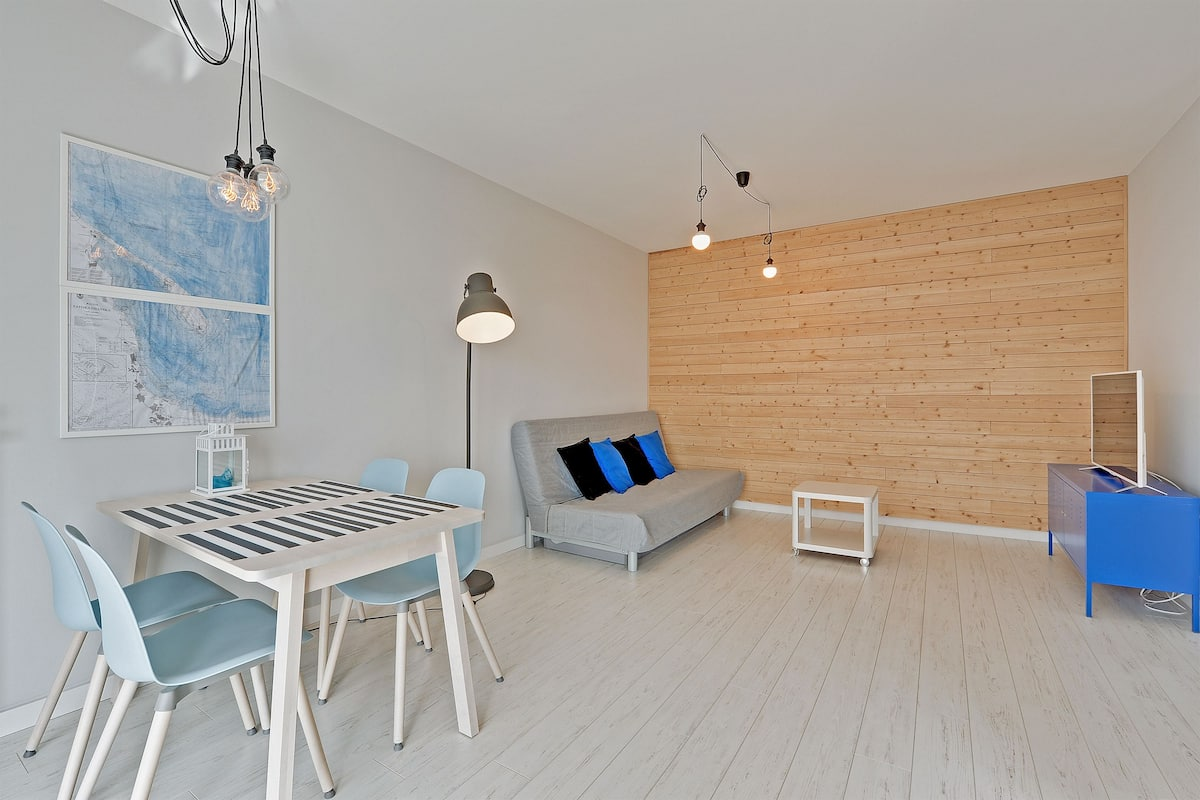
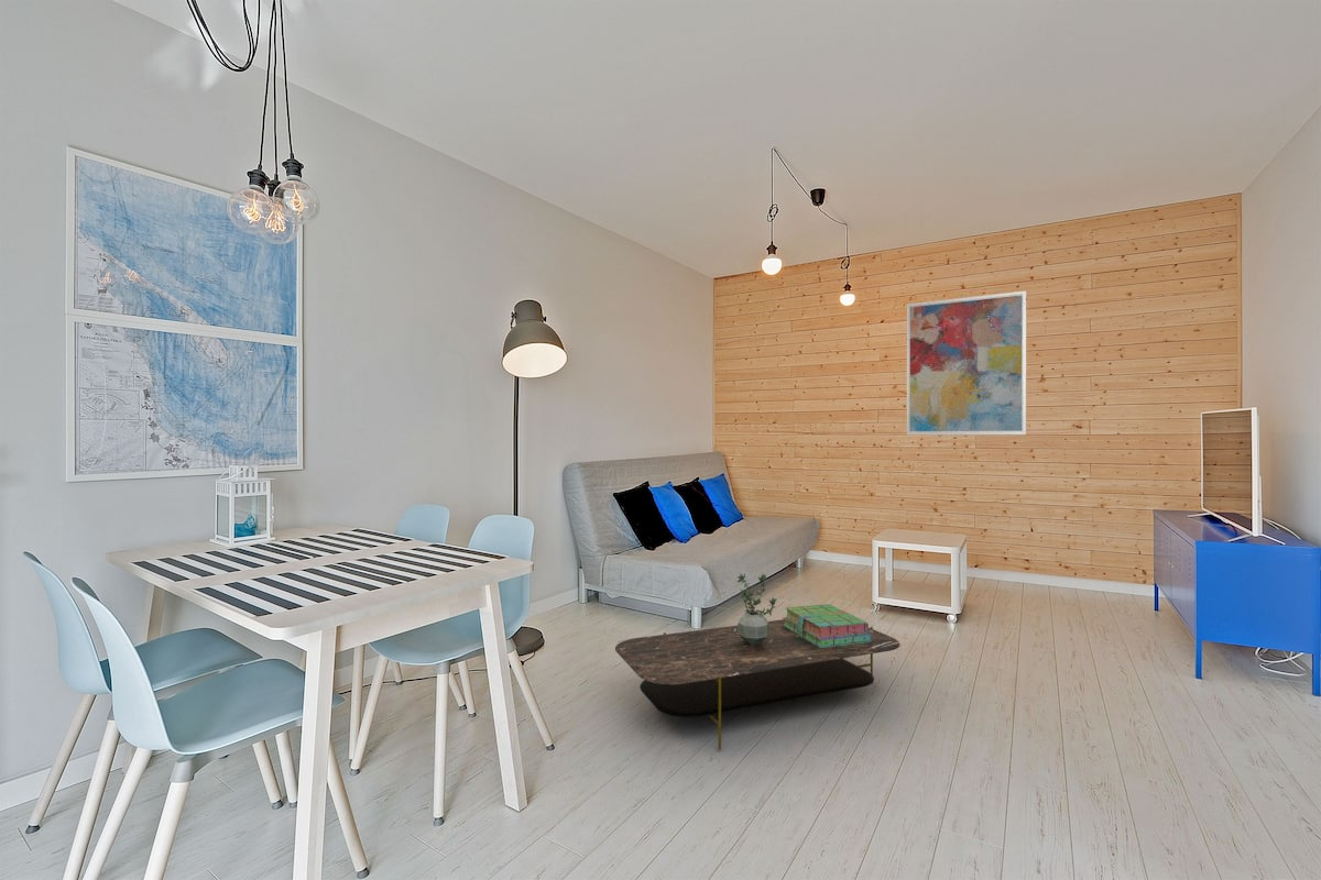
+ potted plant [736,572,778,645]
+ stack of books [782,603,872,648]
+ wall art [906,290,1027,436]
+ coffee table [614,618,900,751]
